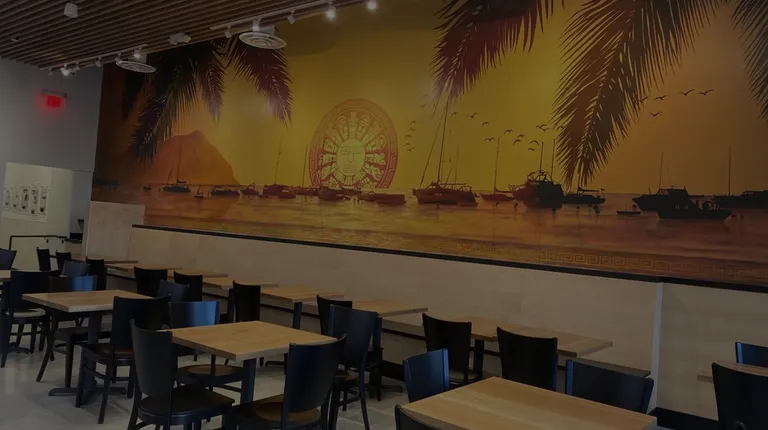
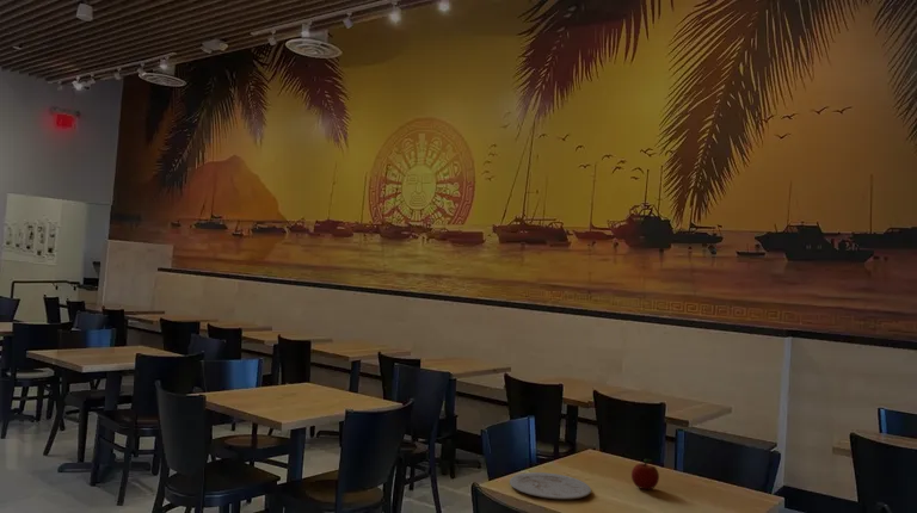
+ fruit [630,458,660,490]
+ plate [509,471,592,500]
